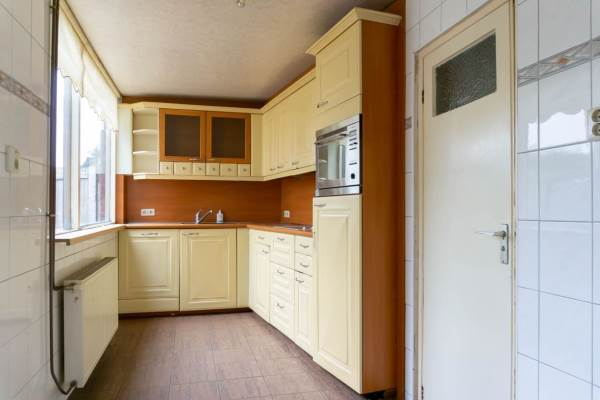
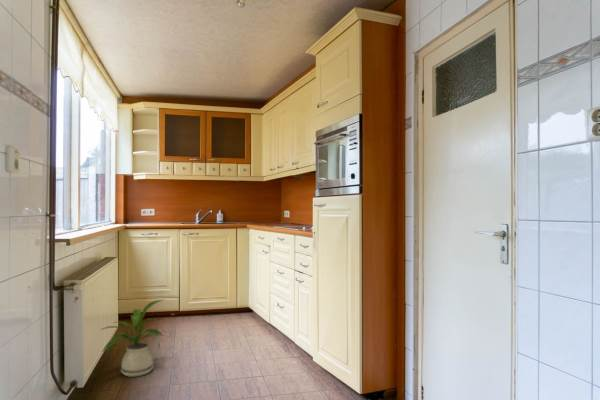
+ house plant [101,299,165,378]
